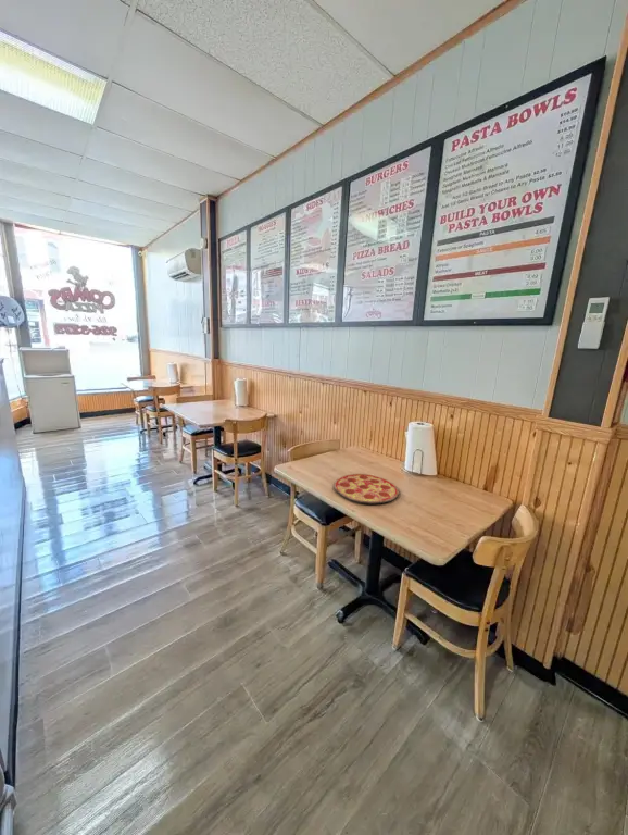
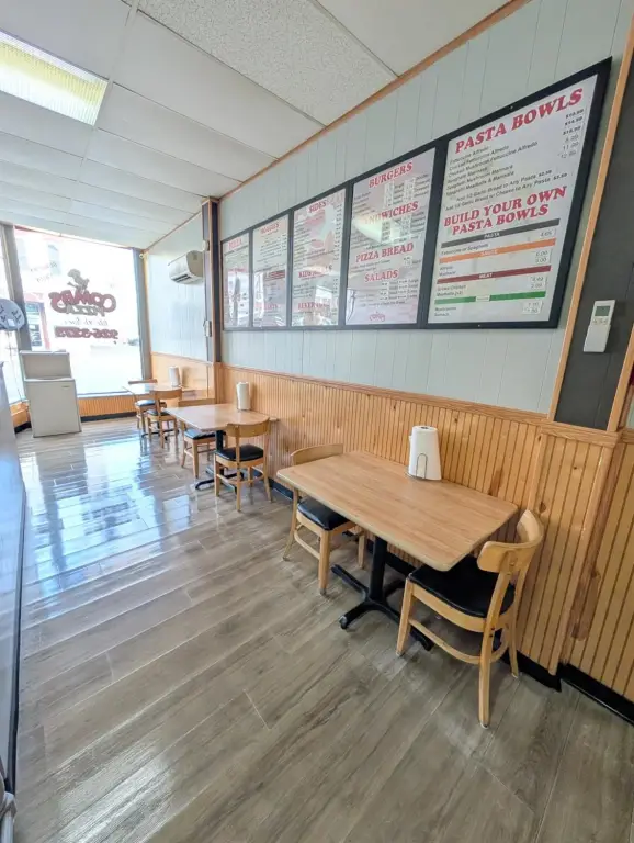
- pizza [332,473,400,506]
